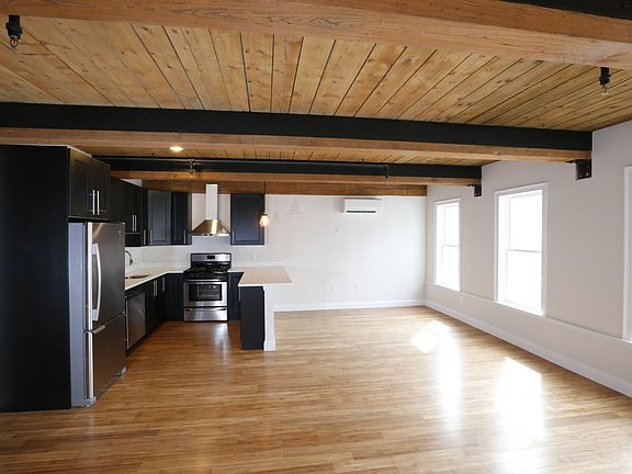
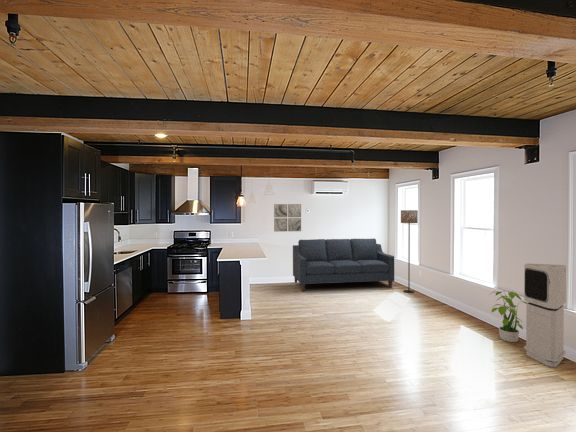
+ wall art [273,203,302,233]
+ potted plant [488,289,528,343]
+ sofa [292,238,395,292]
+ floor lamp [400,209,419,294]
+ air purifier [523,263,567,368]
